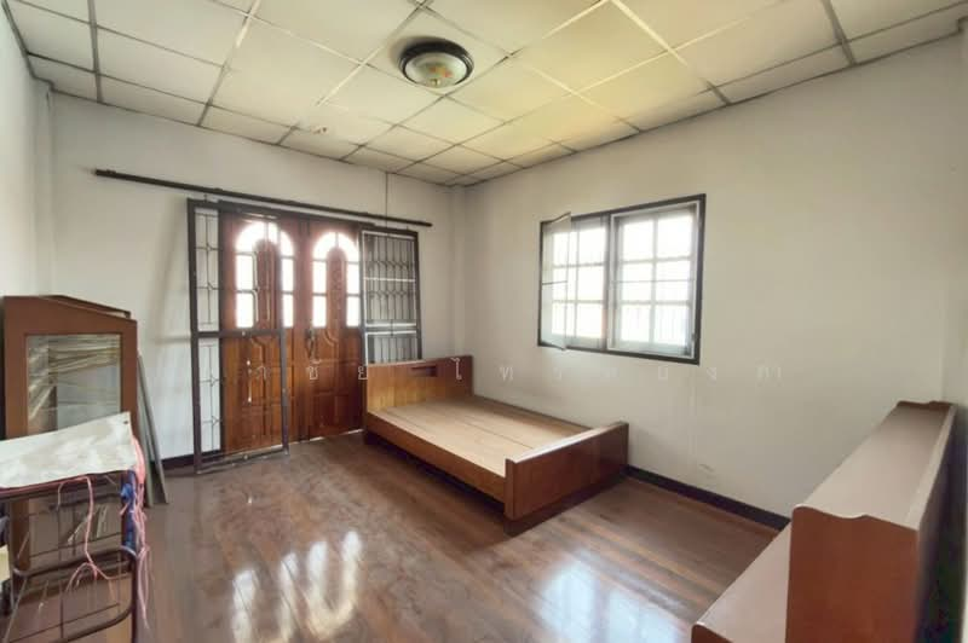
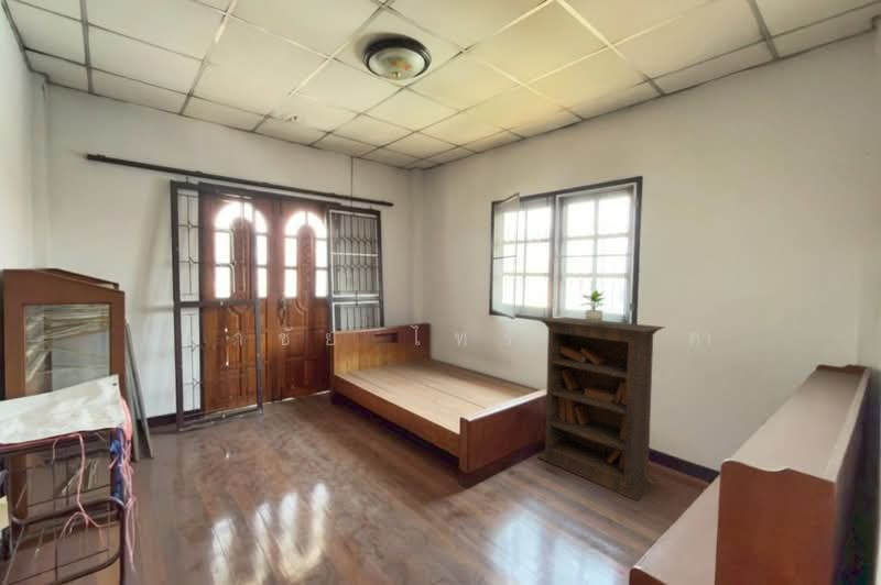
+ bookcase [535,317,667,503]
+ potted plant [578,288,607,323]
